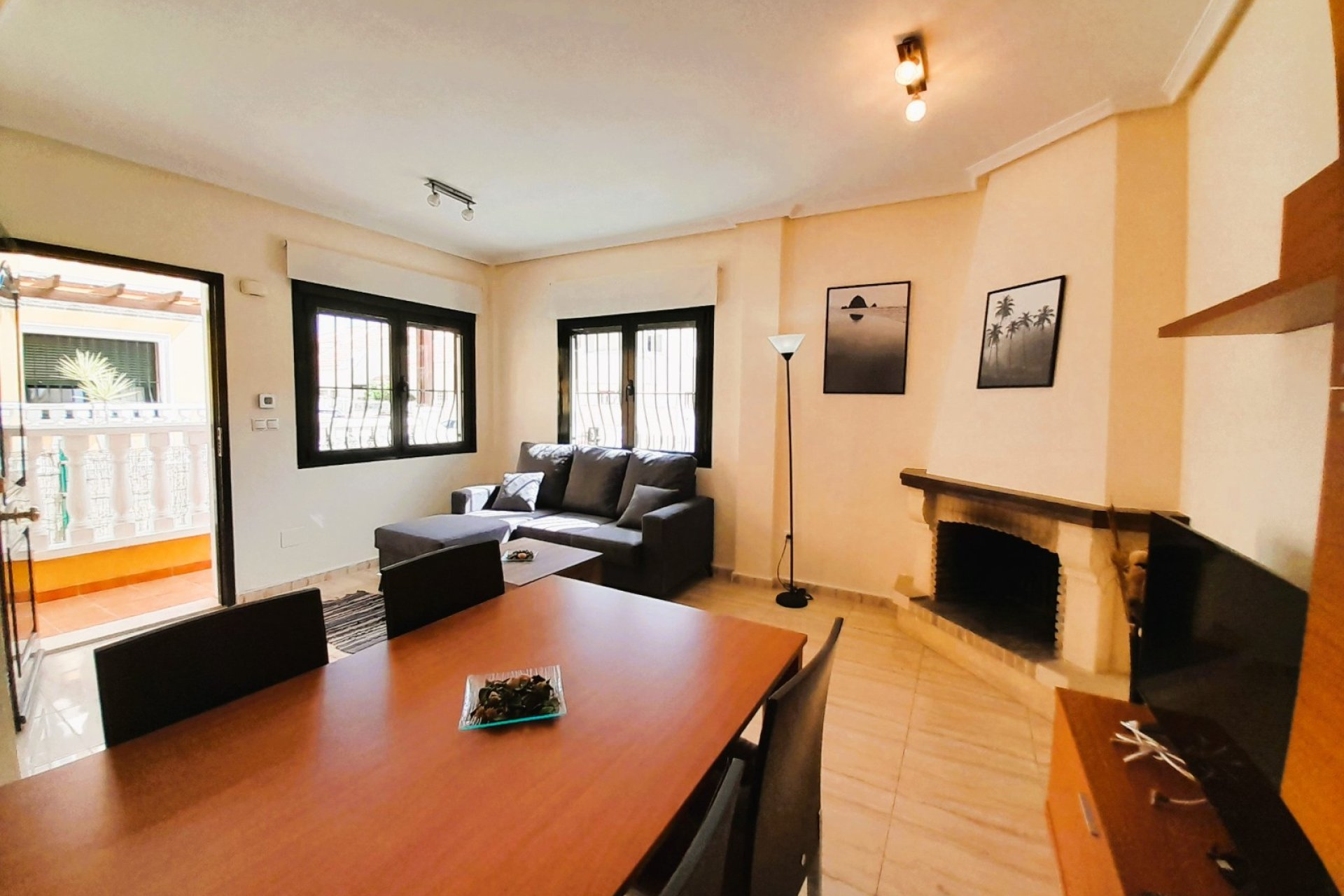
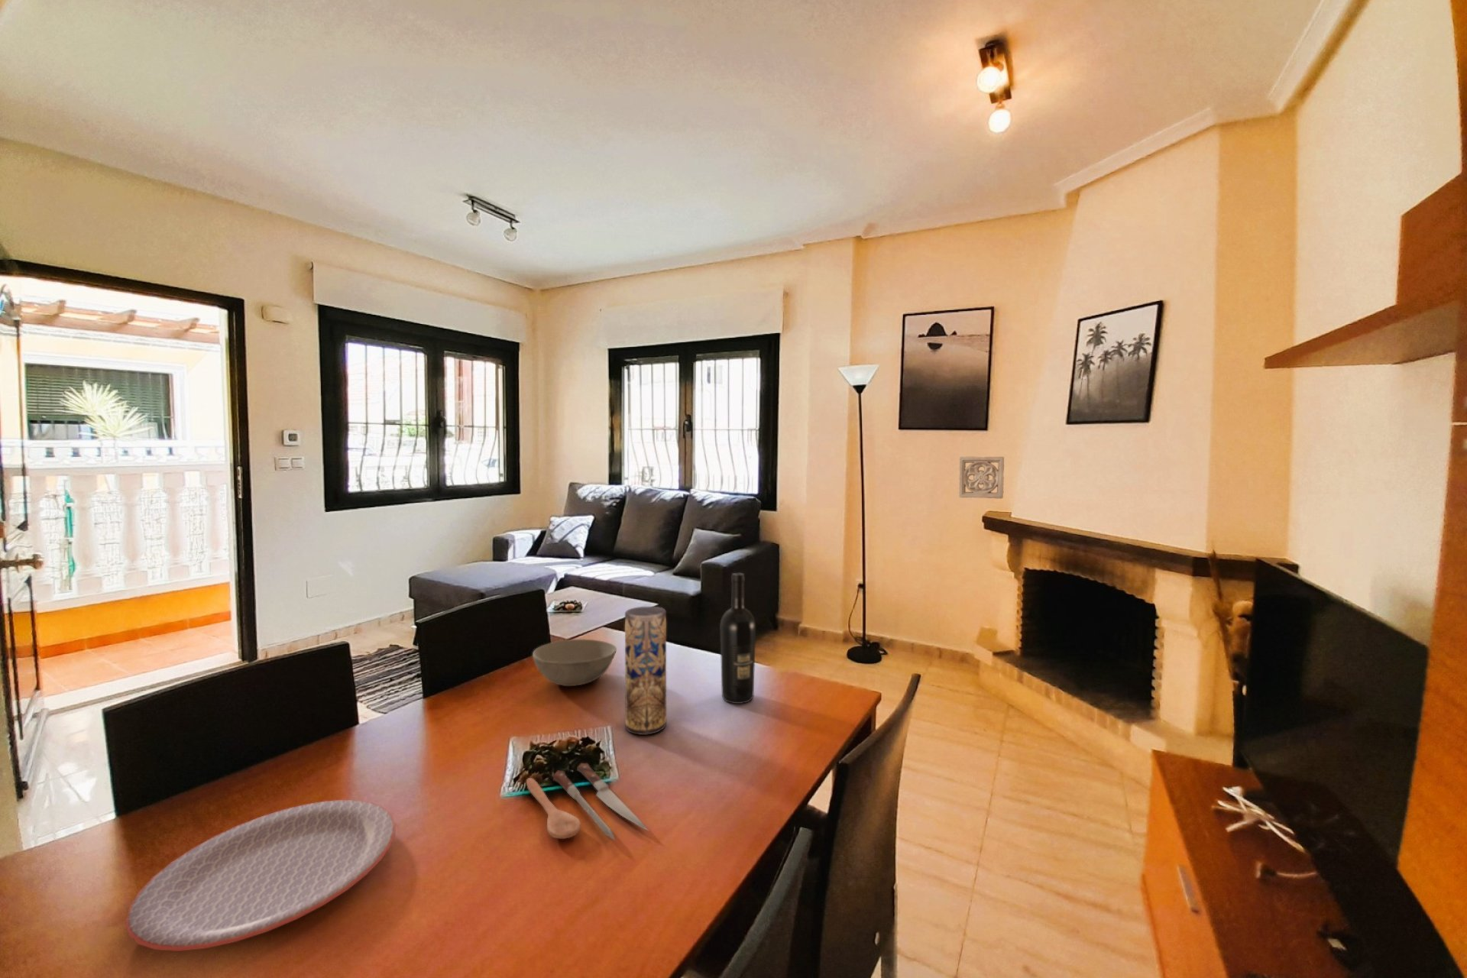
+ vase [624,606,667,736]
+ wall ornament [958,456,1005,500]
+ spoon [526,763,651,842]
+ plate [124,799,396,952]
+ bowl [532,639,618,687]
+ wine bottle [719,572,756,704]
